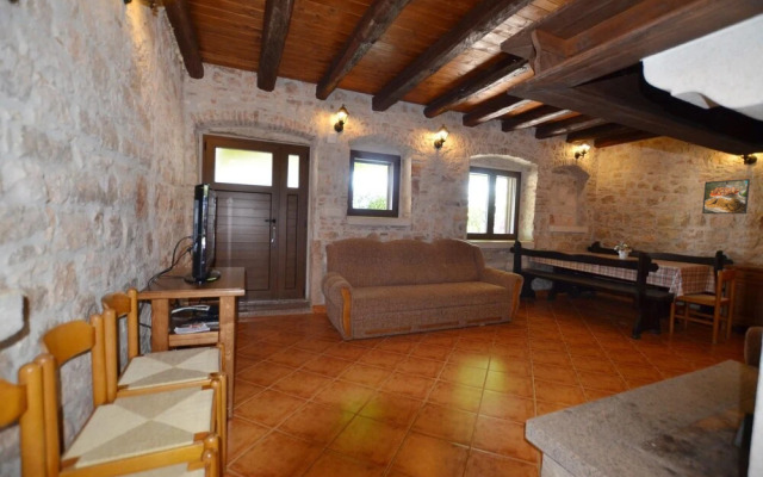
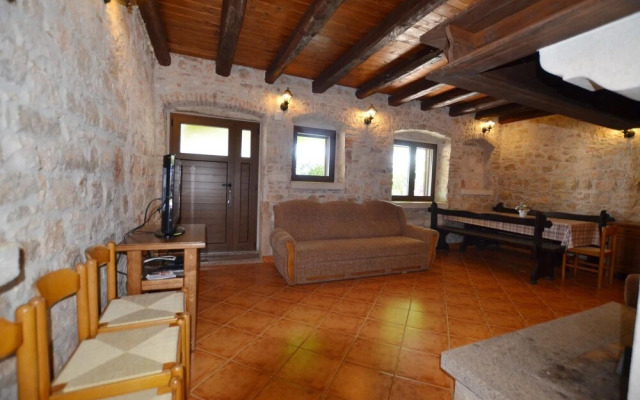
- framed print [701,178,751,215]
